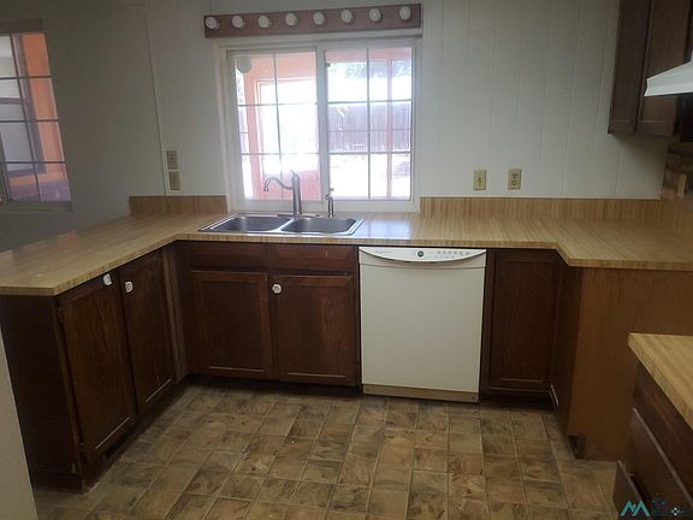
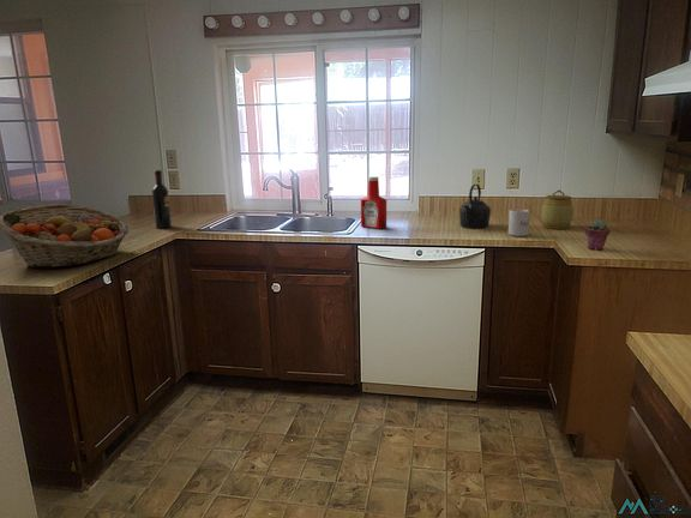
+ mug [507,209,530,237]
+ soap bottle [360,175,387,230]
+ wine bottle [151,169,173,229]
+ potted succulent [584,218,611,251]
+ jar [541,189,575,230]
+ kettle [458,183,492,229]
+ fruit basket [0,203,130,269]
